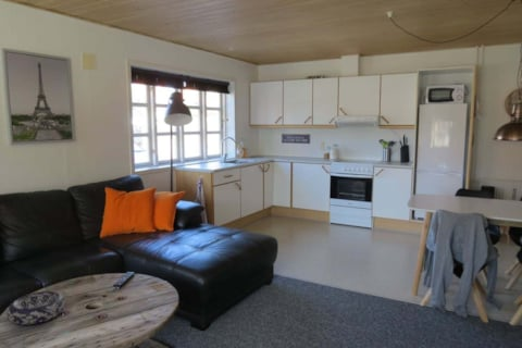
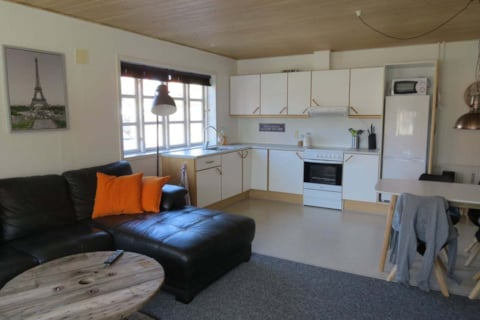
- decorative bowl [5,290,66,326]
